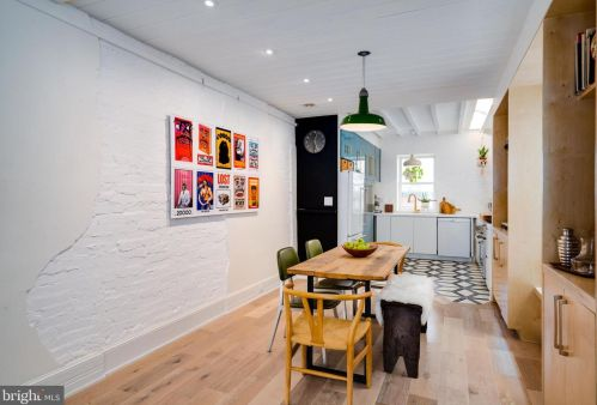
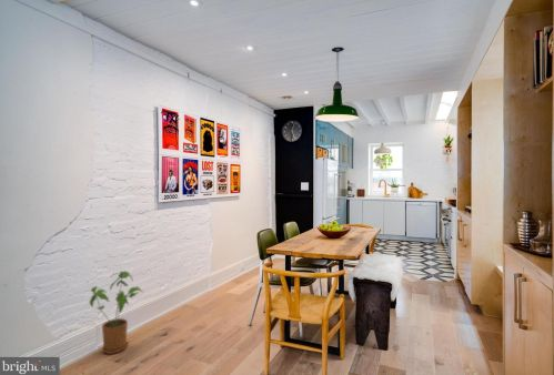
+ house plant [89,270,144,355]
